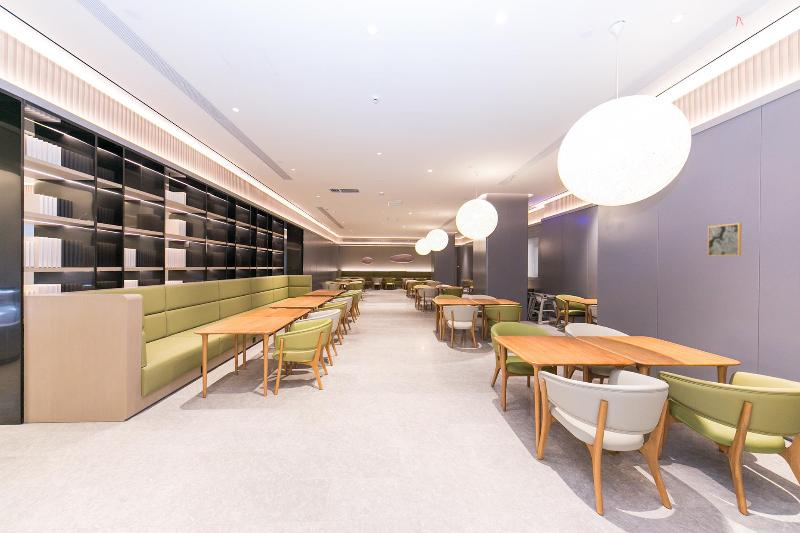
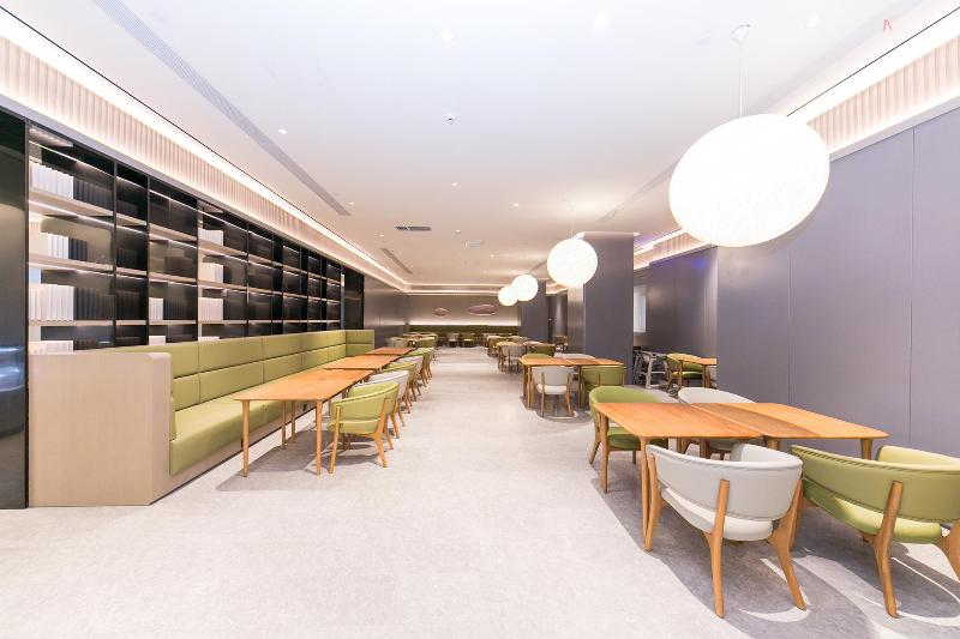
- wall art [707,222,742,257]
